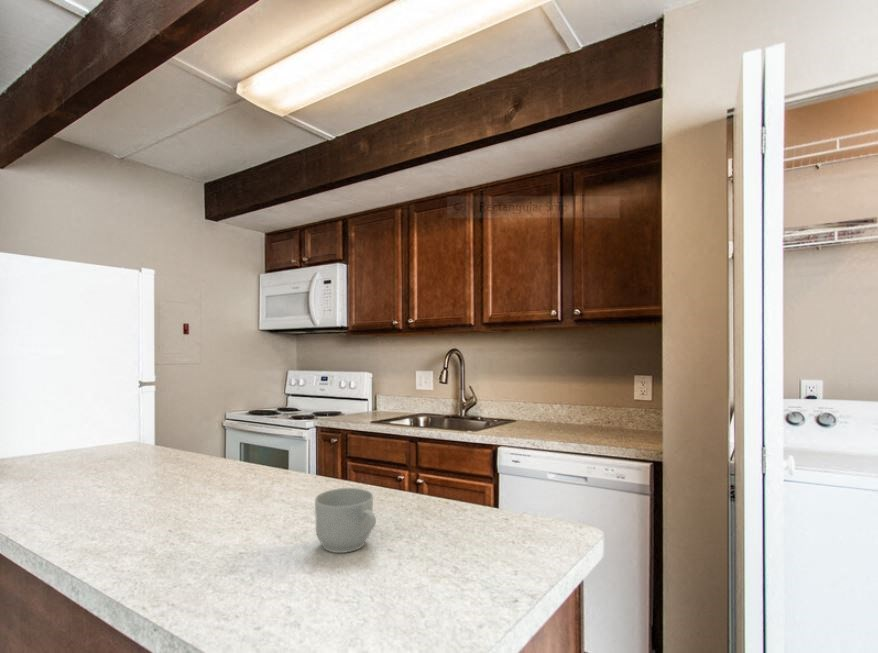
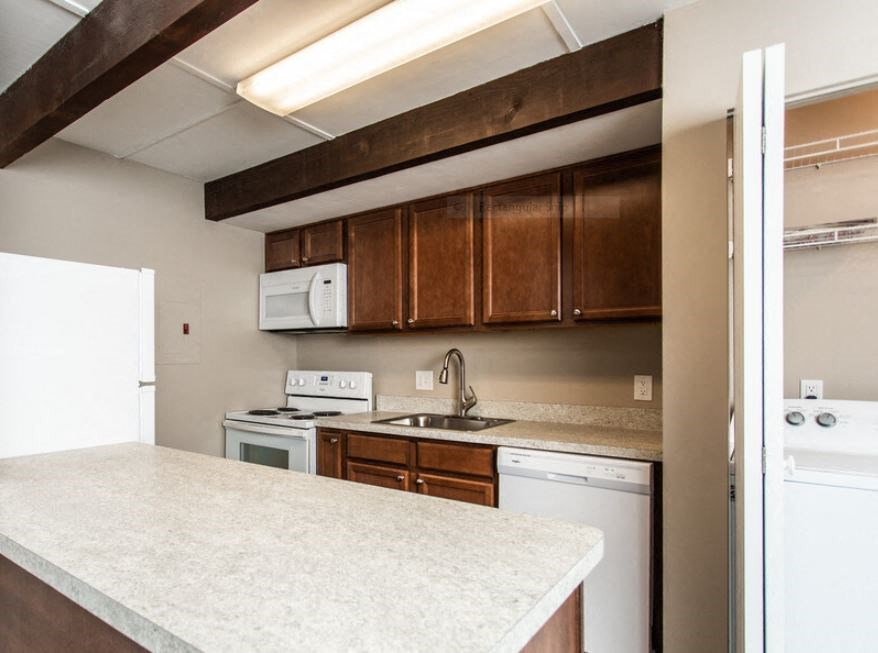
- mug [314,487,377,554]
